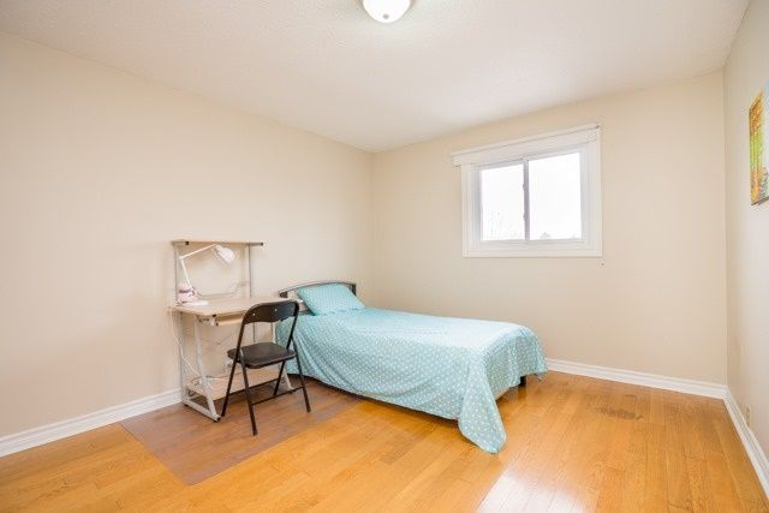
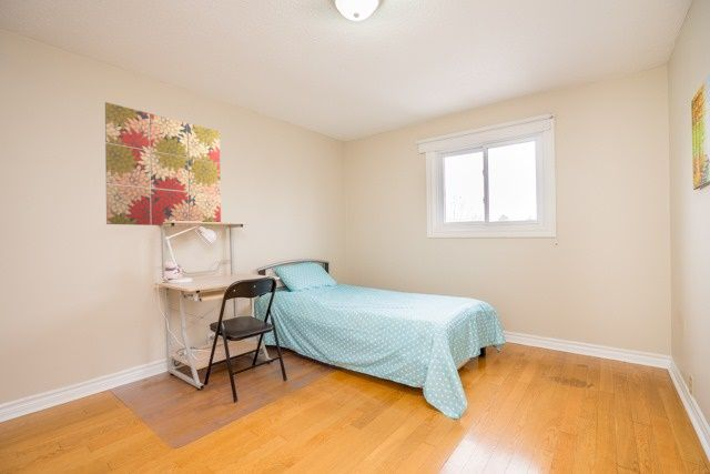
+ wall art [104,101,222,228]
